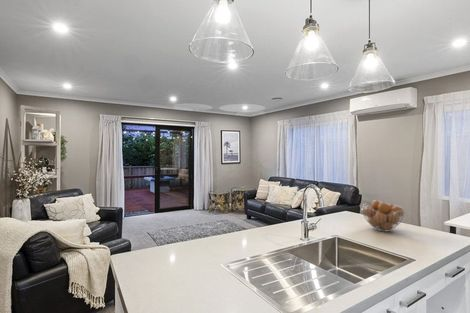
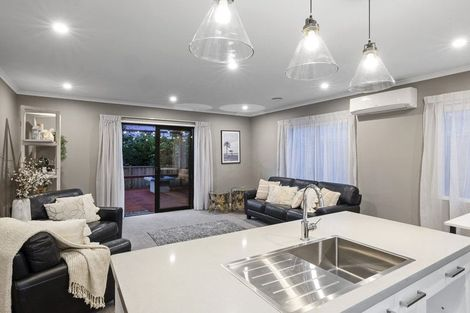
- fruit basket [361,199,406,232]
